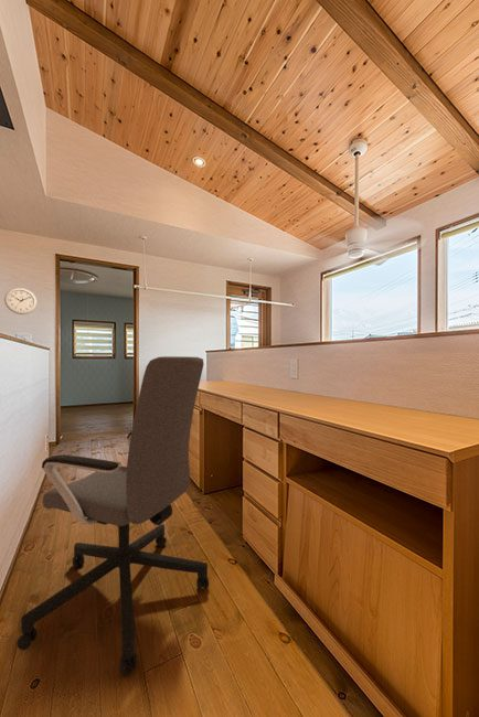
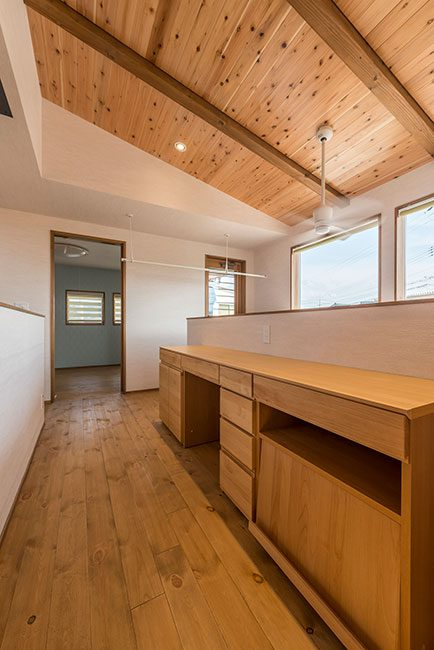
- wall clock [3,287,39,315]
- office chair [15,355,210,676]
